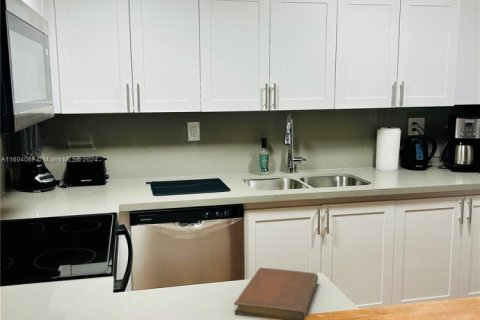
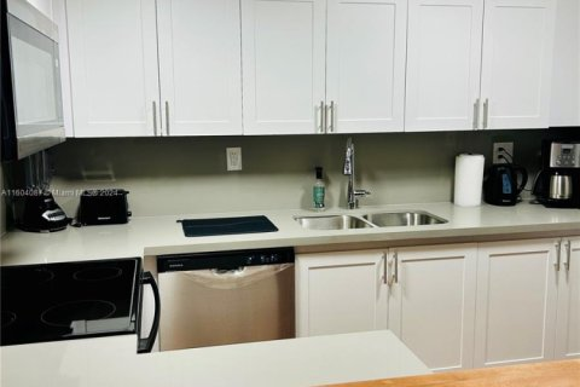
- notebook [233,267,319,320]
